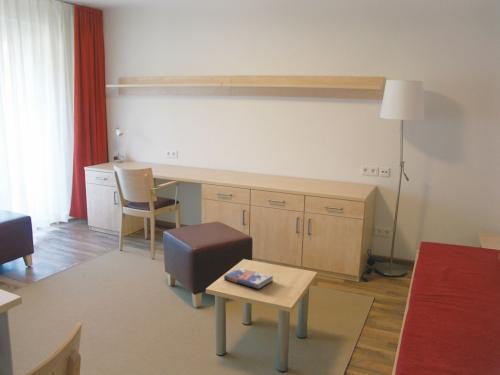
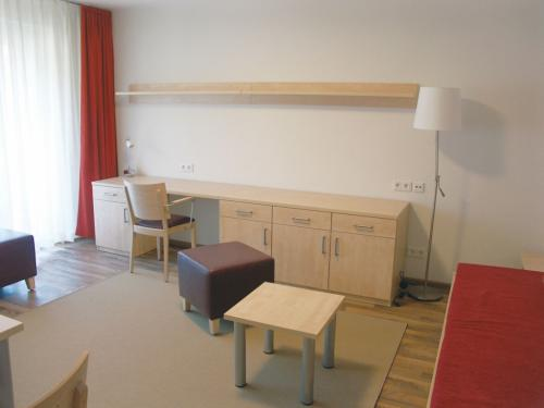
- book [223,267,274,290]
